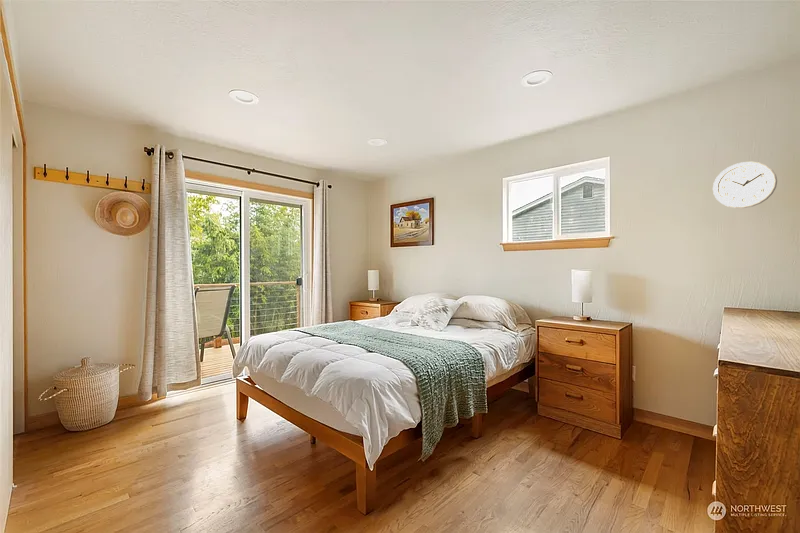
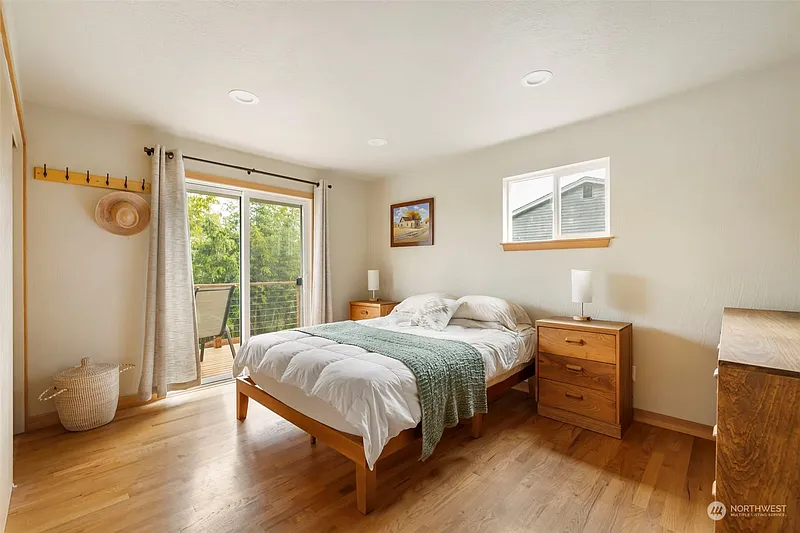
- wall clock [712,161,778,209]
